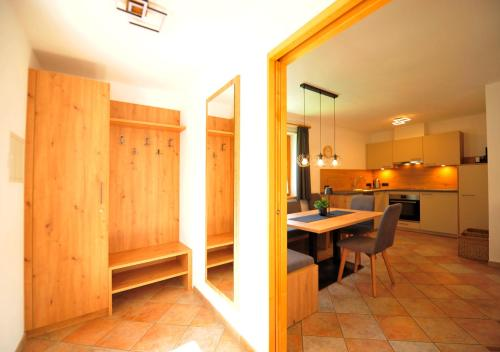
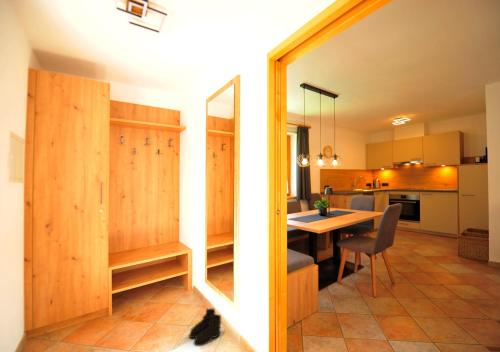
+ boots [188,307,223,347]
